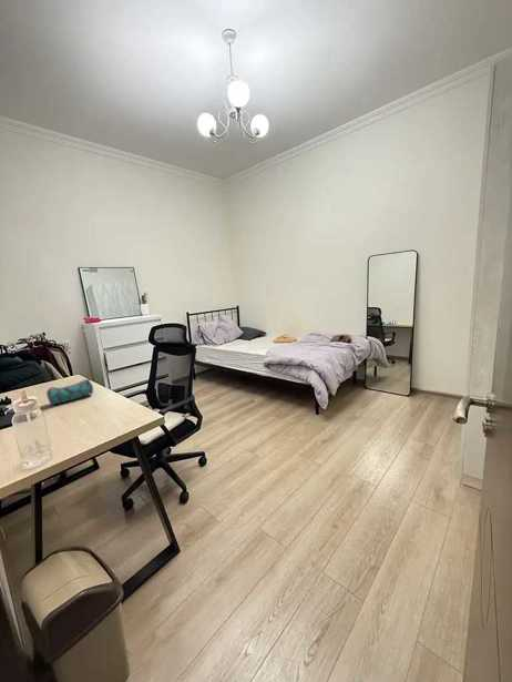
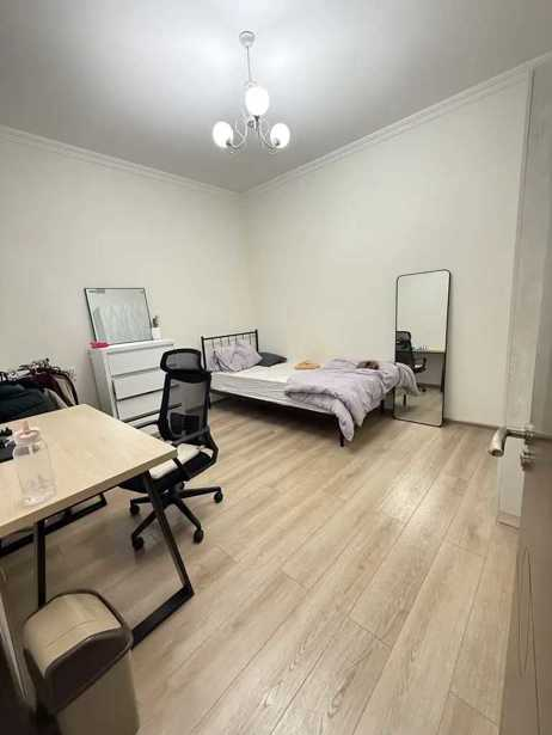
- pencil case [45,377,94,406]
